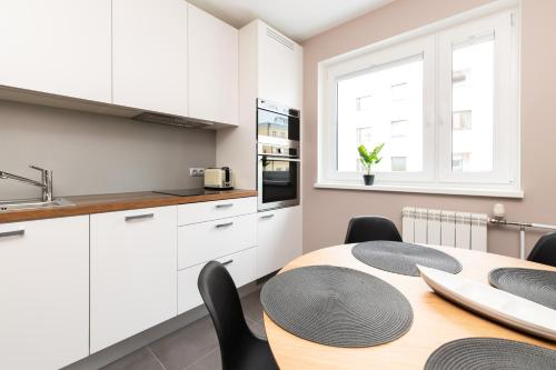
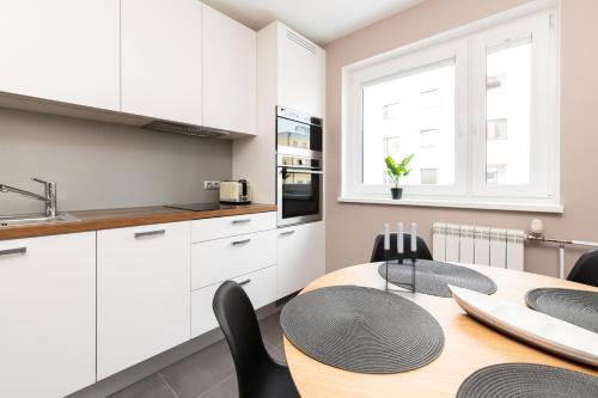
+ candle holder [383,221,417,294]
